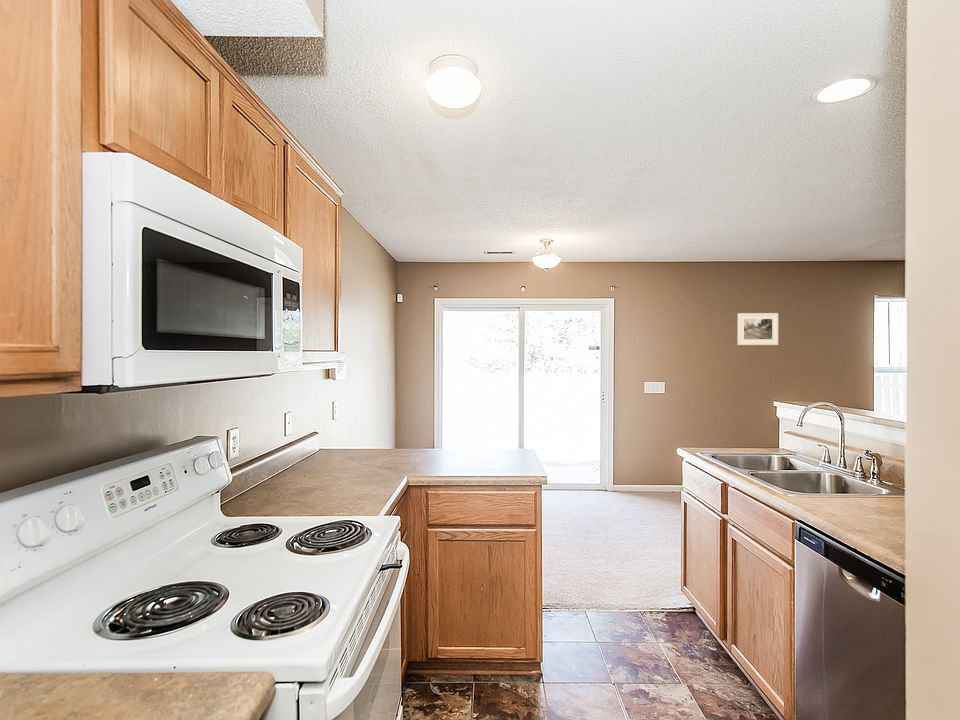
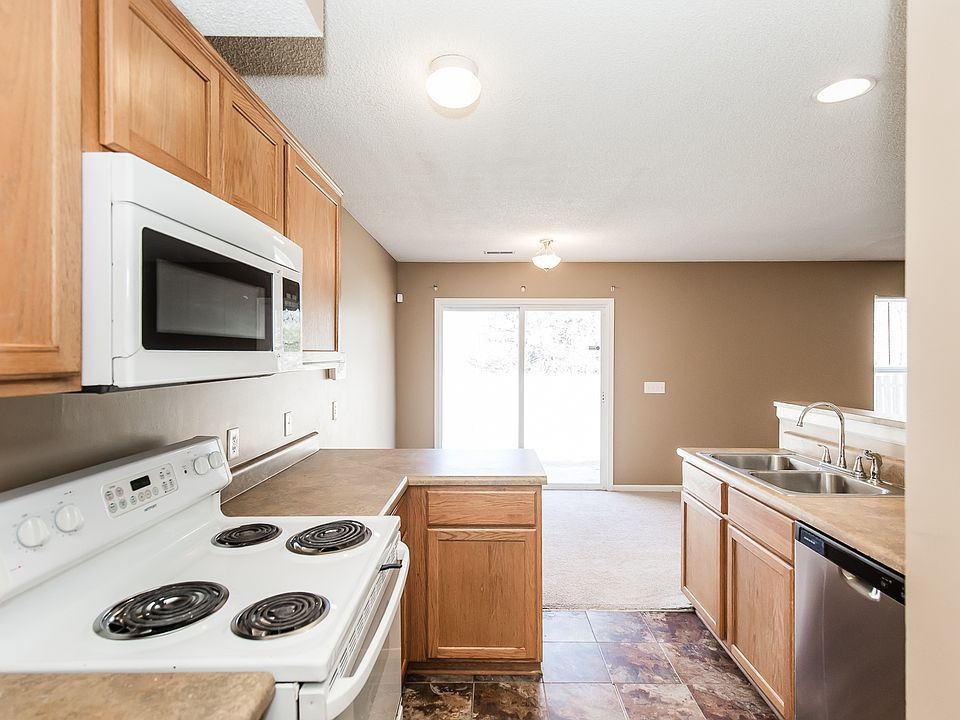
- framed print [737,312,779,346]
